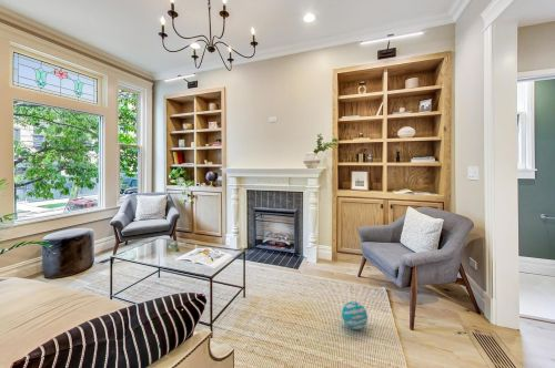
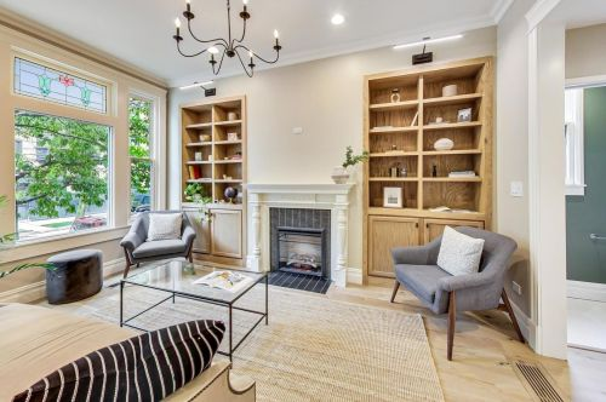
- decorative ball [341,300,369,330]
